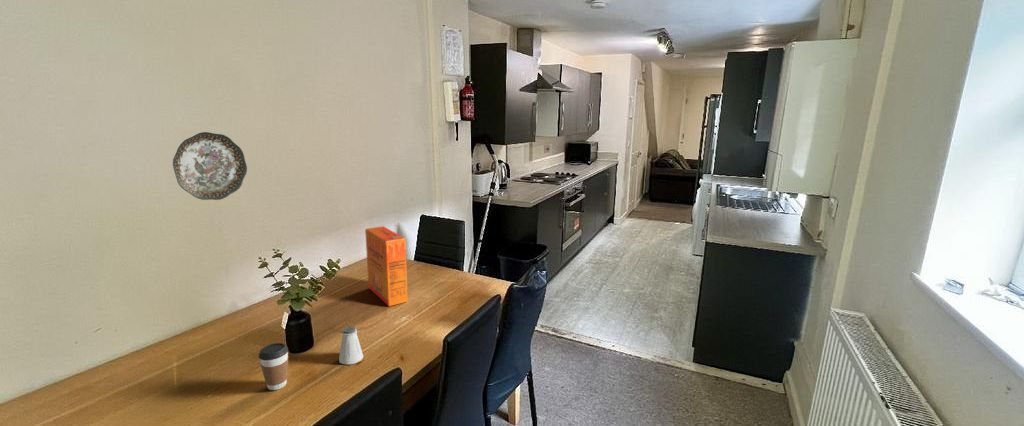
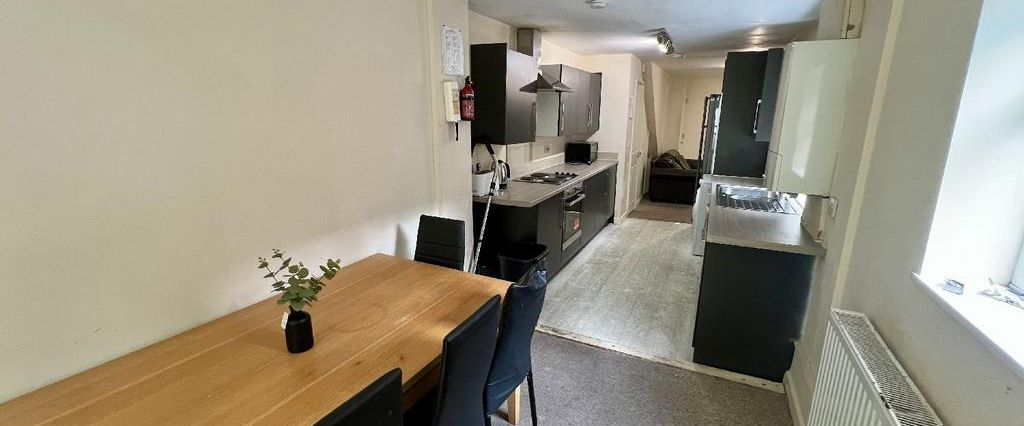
- cereal box [364,225,409,307]
- coffee cup [258,342,289,391]
- decorative plate [172,131,248,201]
- saltshaker [338,326,364,365]
